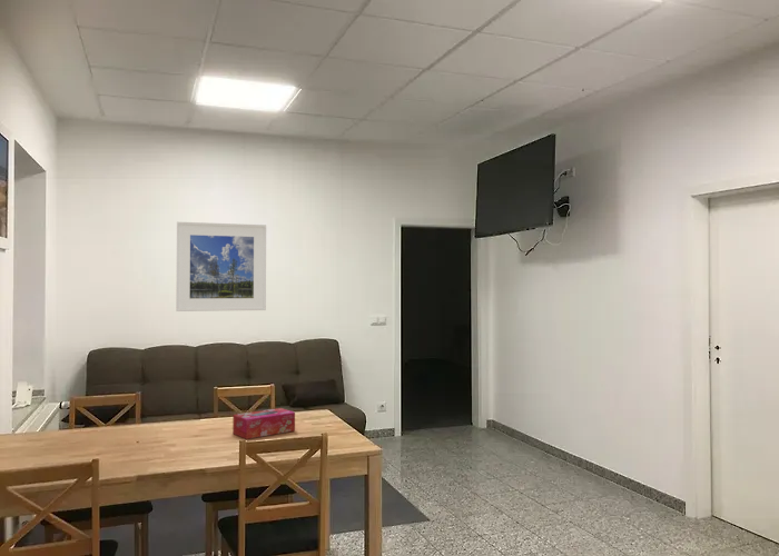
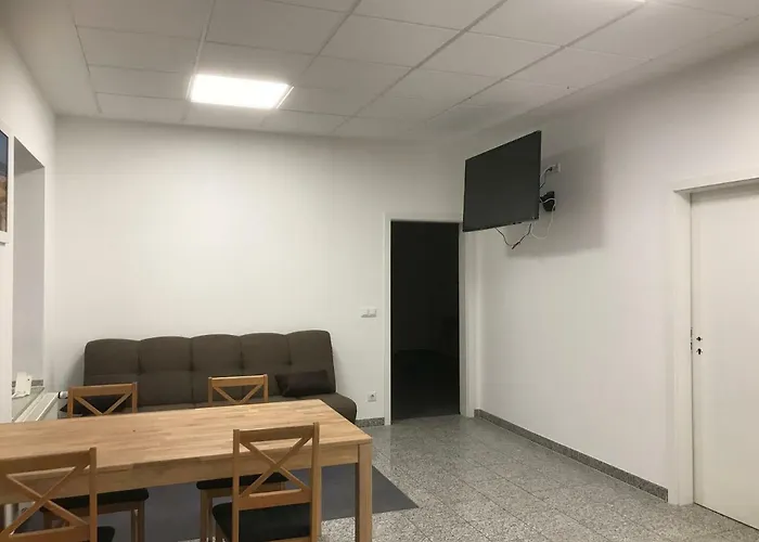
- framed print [175,221,267,312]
- tissue box [231,407,296,440]
